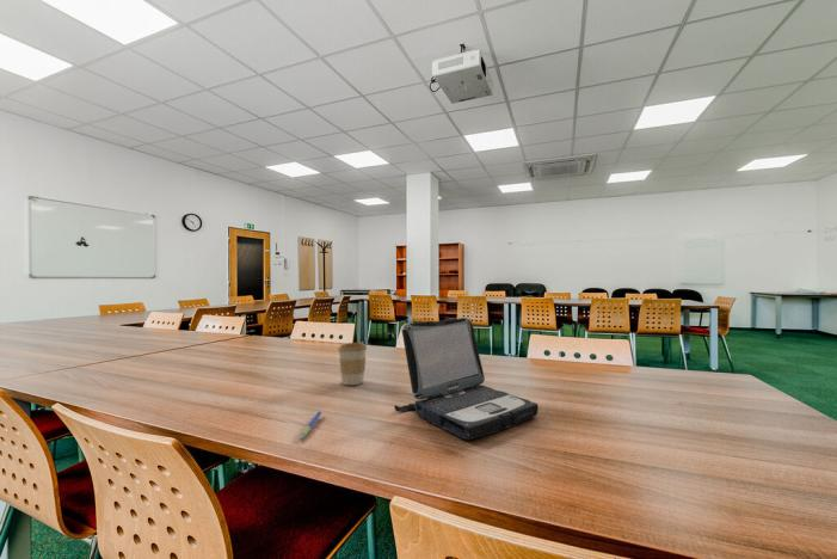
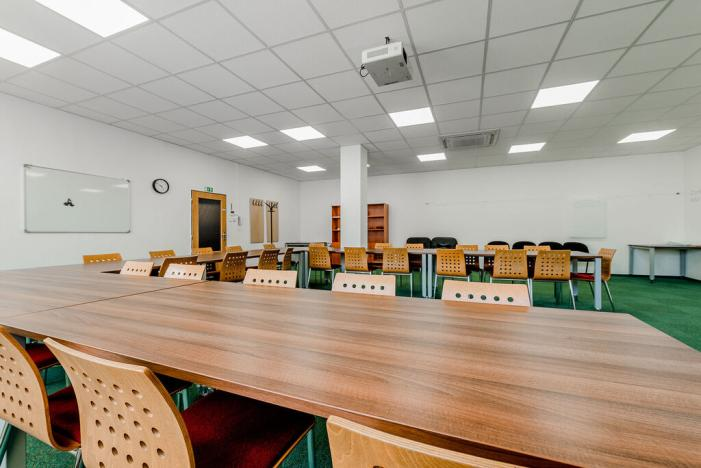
- coffee cup [337,340,368,386]
- pen [299,410,322,441]
- laptop [393,317,540,441]
